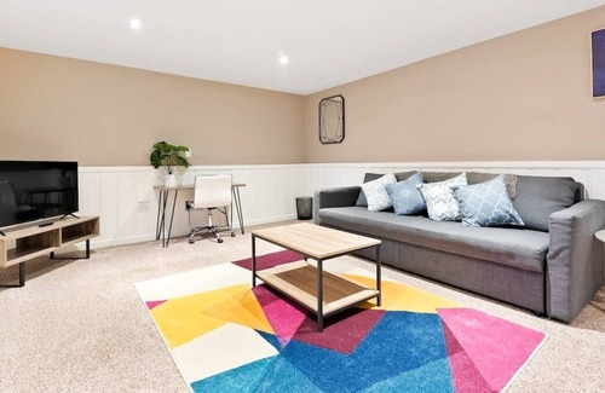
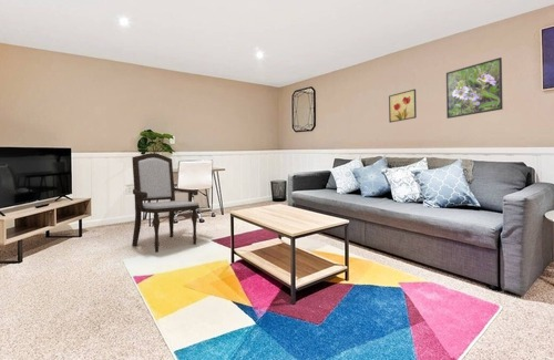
+ armchair [131,152,201,254]
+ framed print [445,56,504,120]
+ wall art [388,89,418,124]
